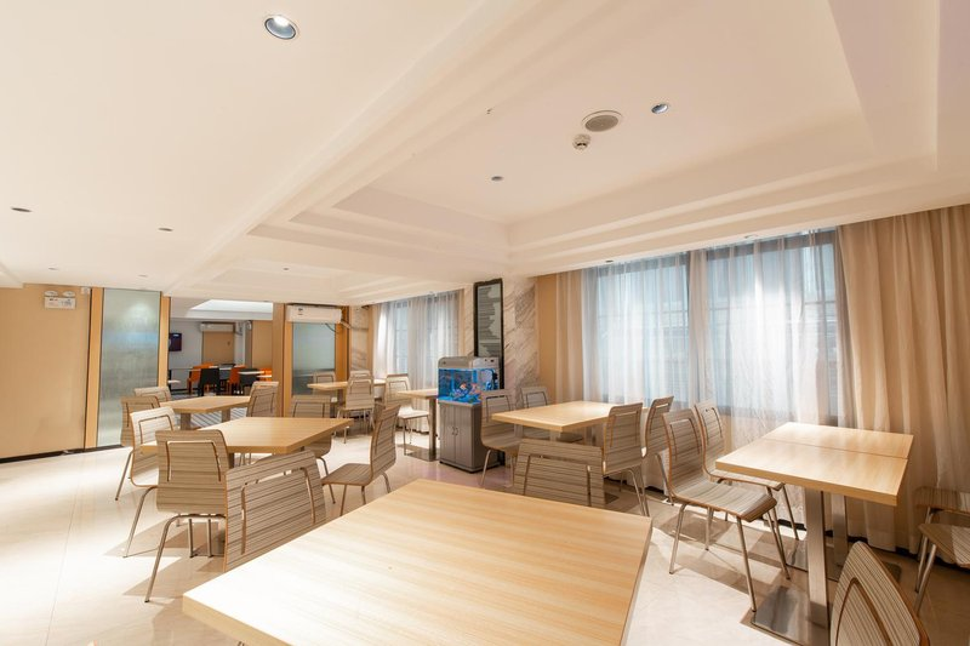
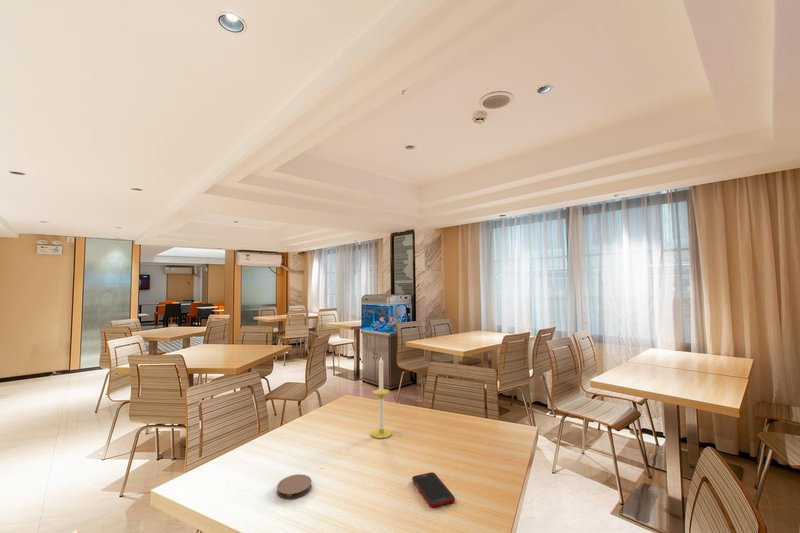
+ cell phone [411,472,456,508]
+ candle [370,357,393,439]
+ coaster [276,473,313,500]
